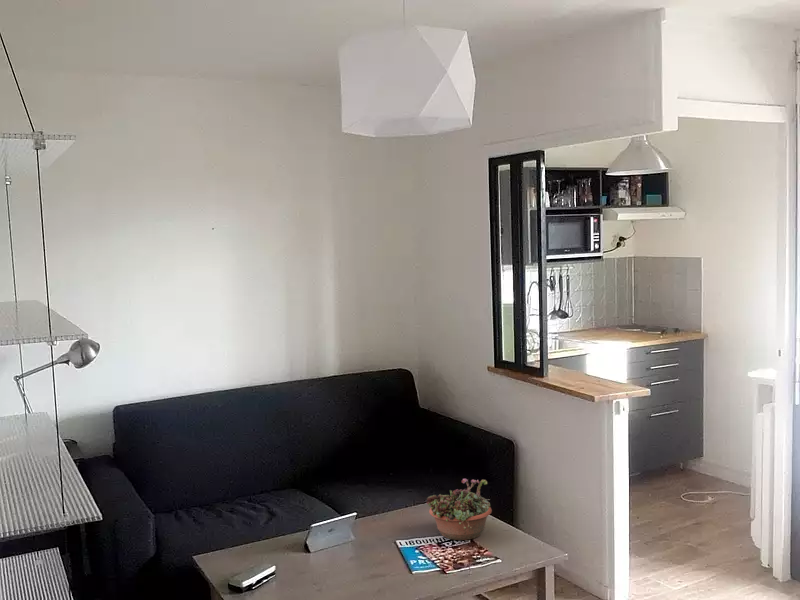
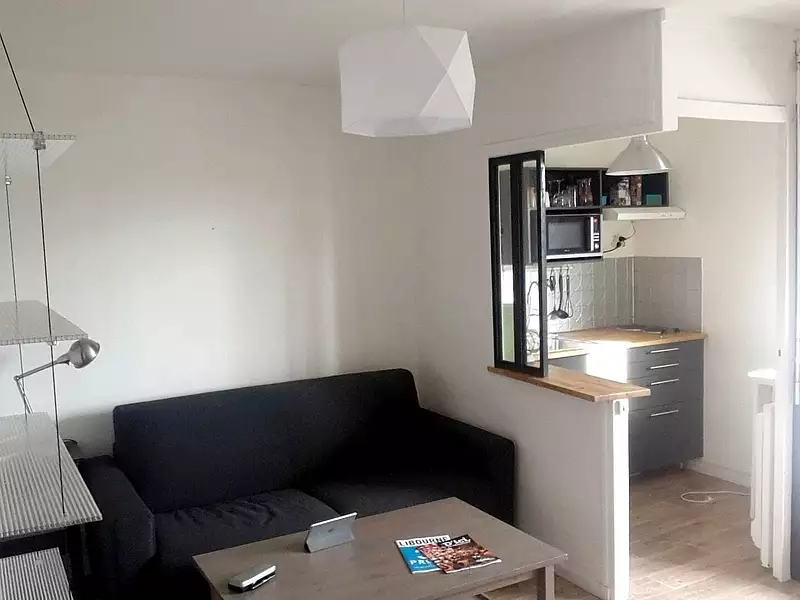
- succulent planter [426,478,493,541]
